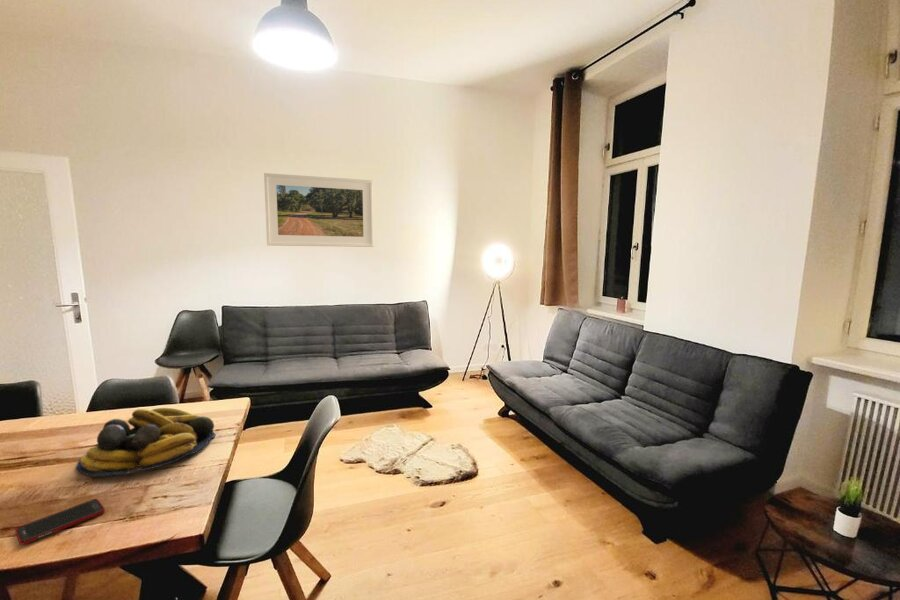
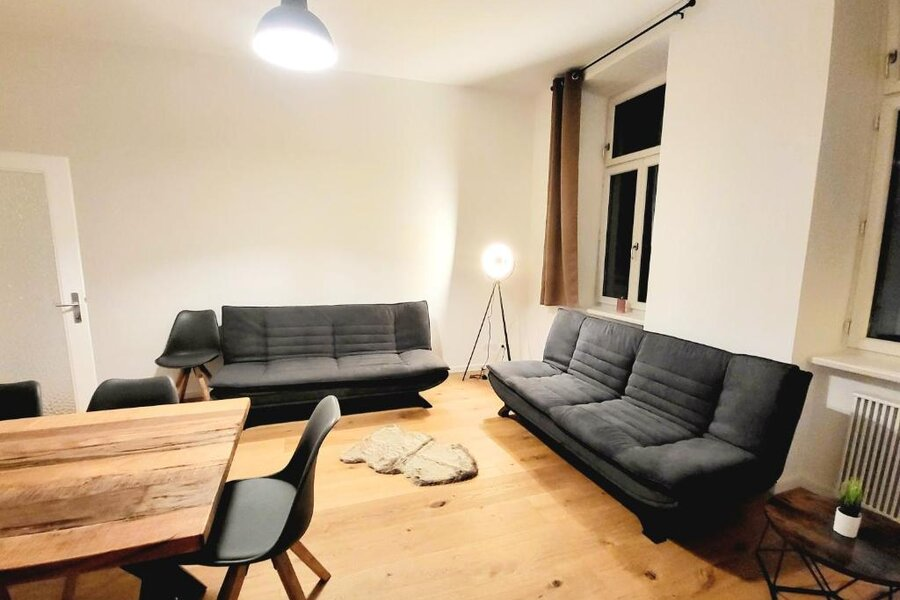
- cell phone [14,498,106,546]
- fruit bowl [75,407,217,478]
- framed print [263,172,374,248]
